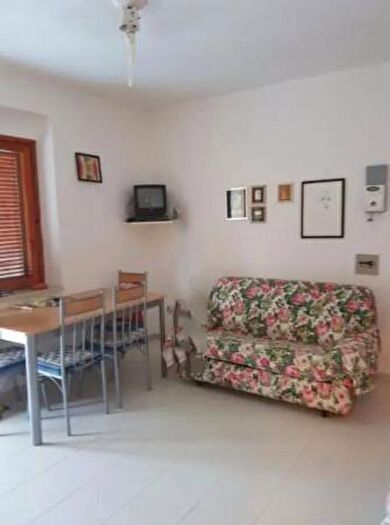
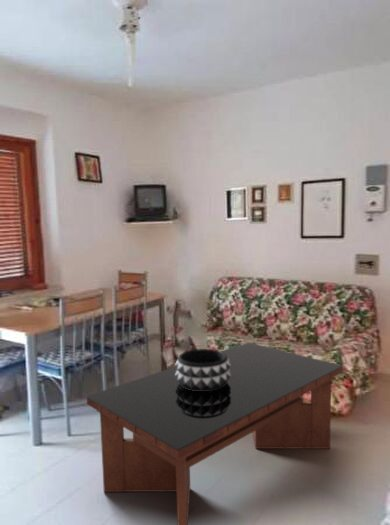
+ decorative bowl [174,348,231,391]
+ coffee table [86,341,343,525]
